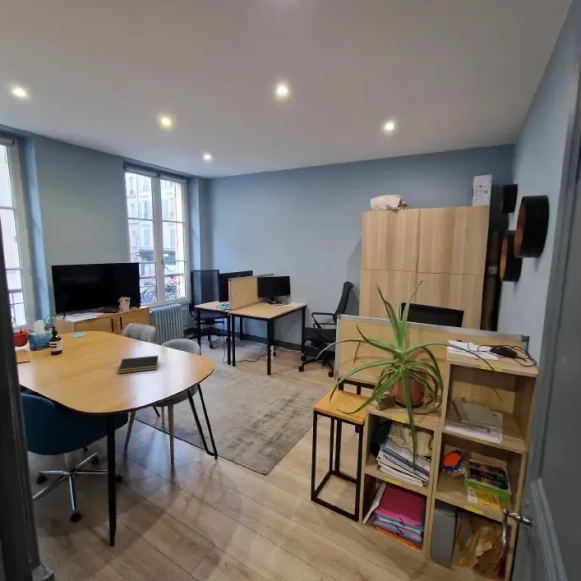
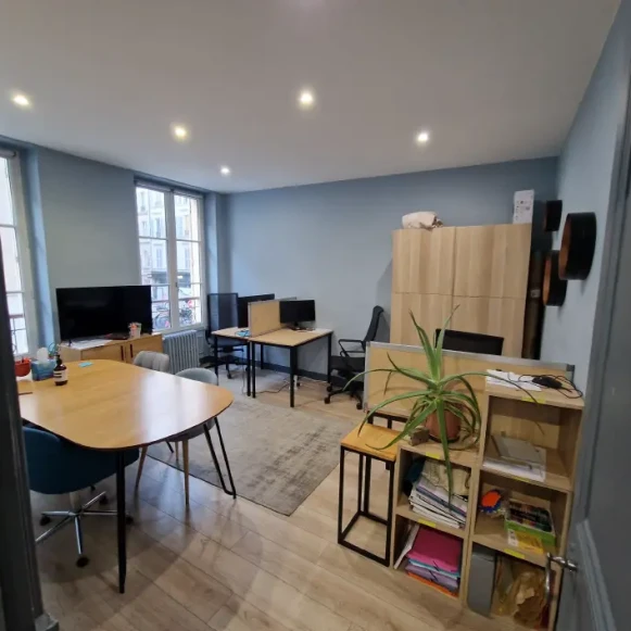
- notepad [117,355,159,374]
